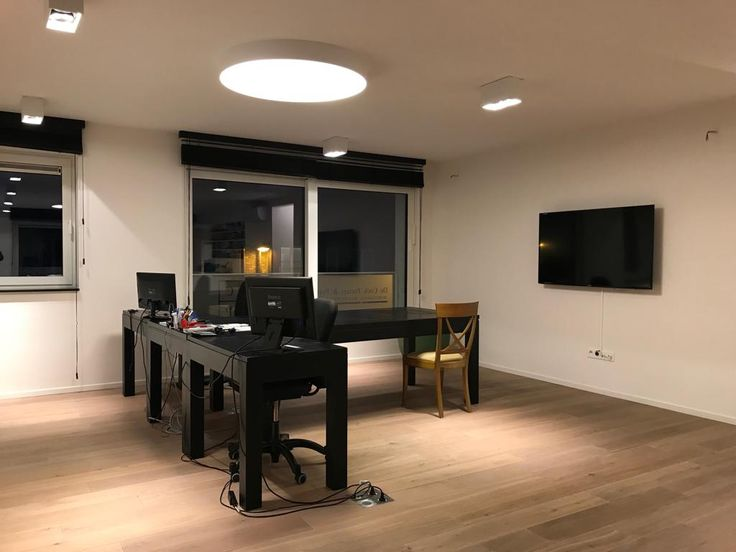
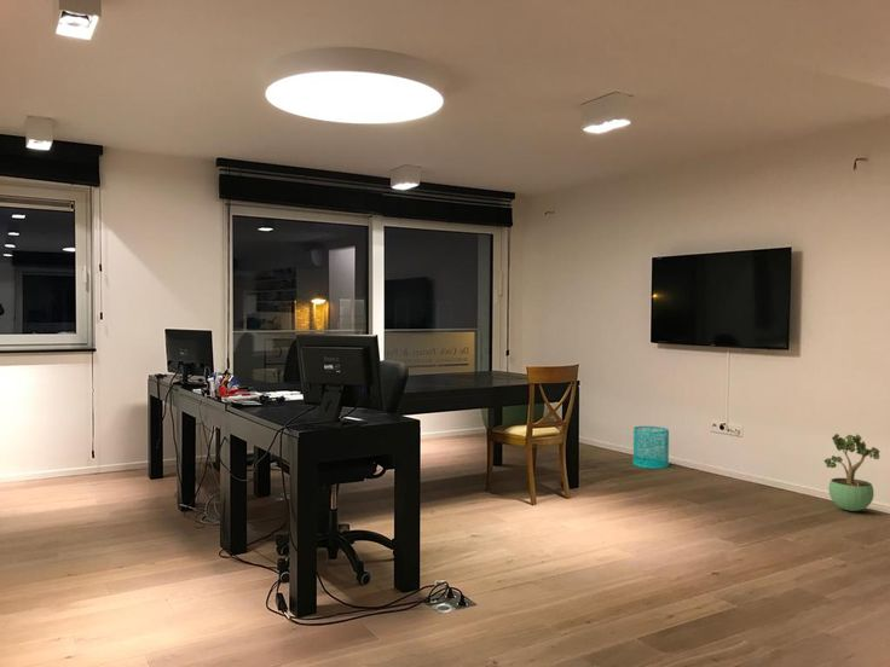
+ potted plant [822,433,880,512]
+ wastebasket [632,425,670,469]
